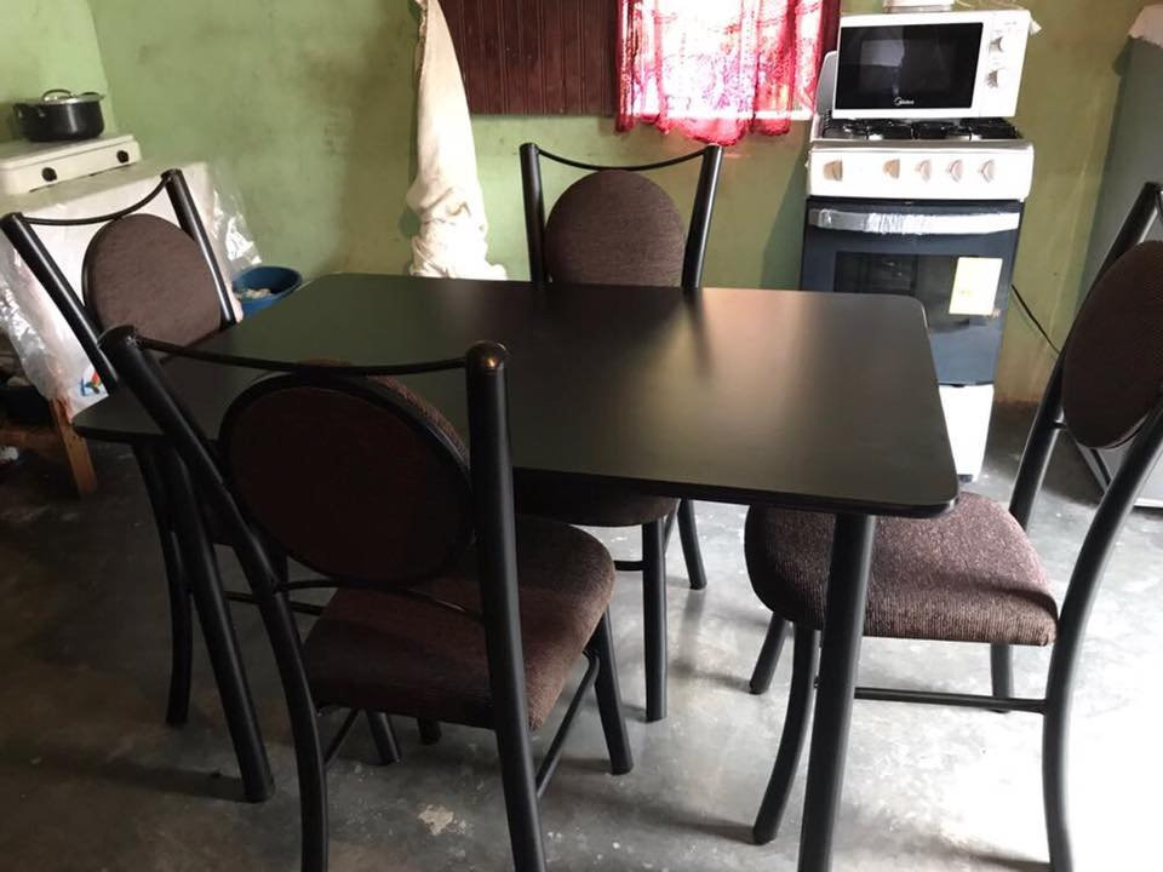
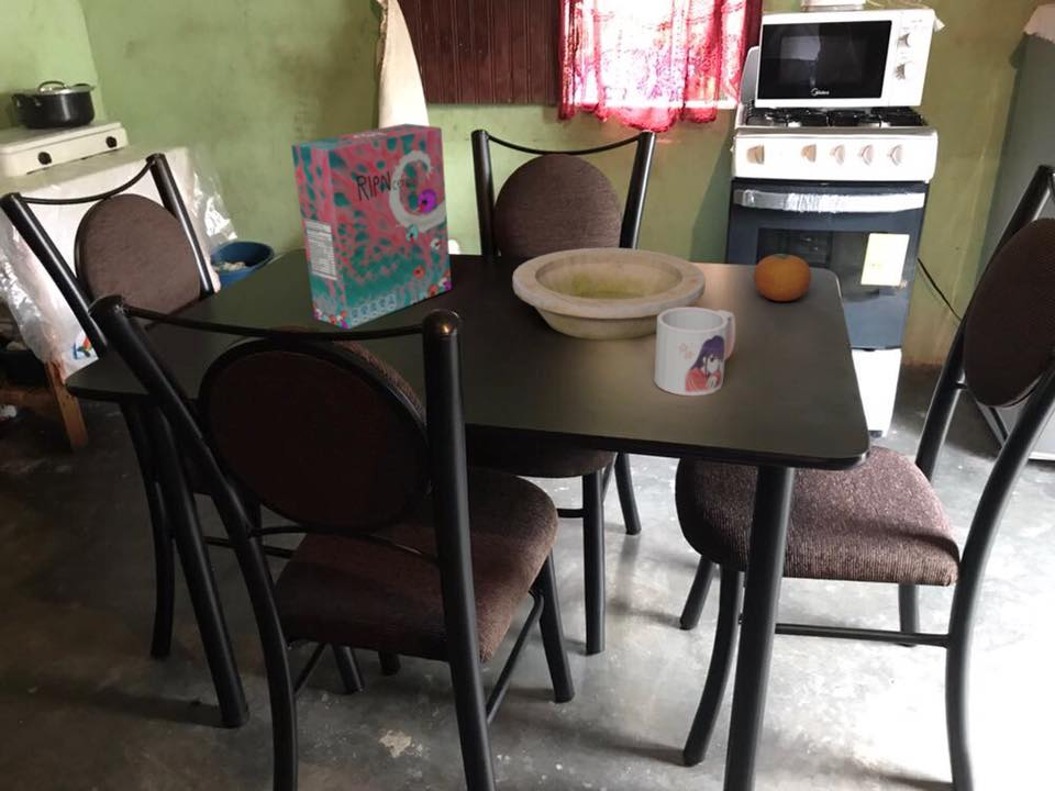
+ cereal box [290,123,452,330]
+ mug [653,307,736,398]
+ fruit [753,253,813,302]
+ bowl [512,247,707,341]
